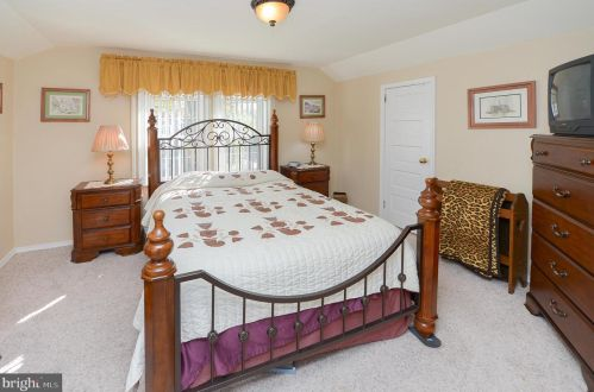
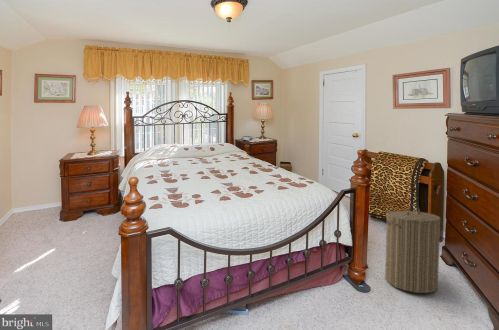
+ laundry hamper [384,203,442,294]
